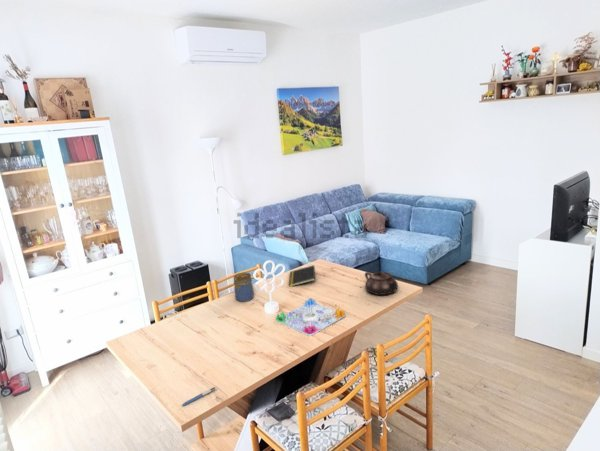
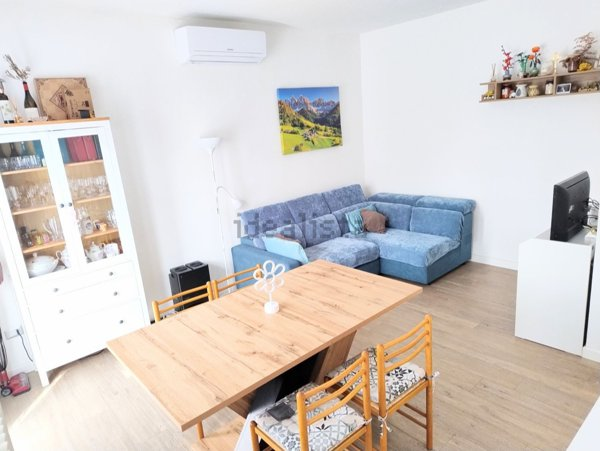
- board game [275,297,346,337]
- teapot [364,271,399,296]
- pen [181,386,217,407]
- jar [232,272,255,303]
- notepad [288,264,316,288]
